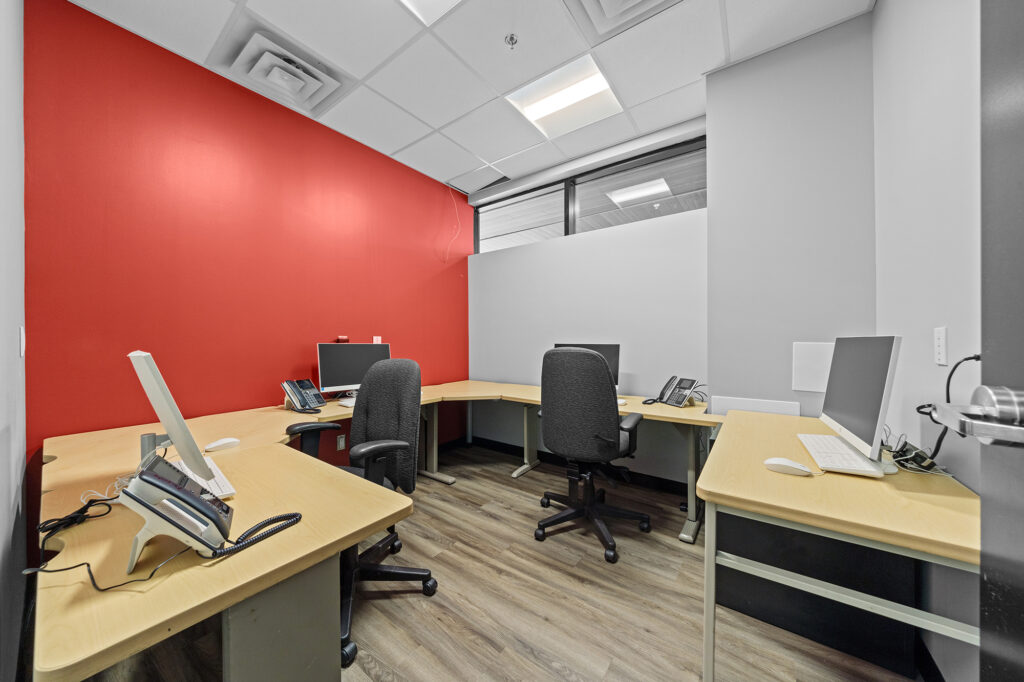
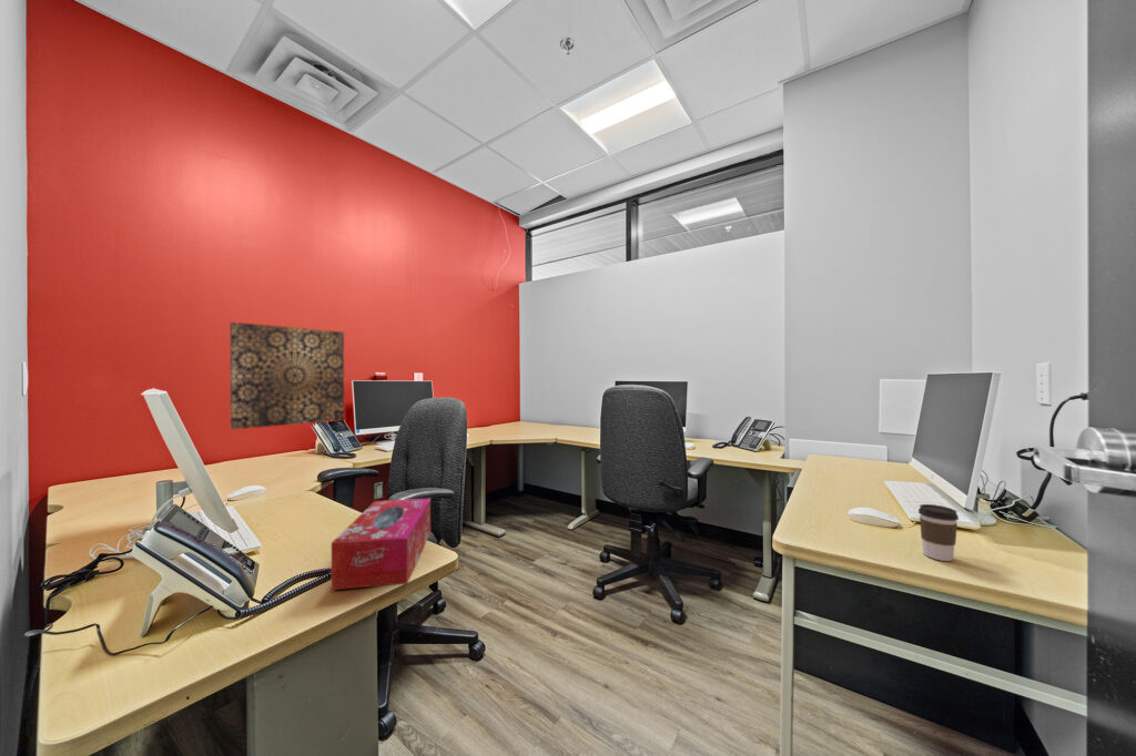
+ wall art [229,321,345,430]
+ tissue box [331,498,432,591]
+ coffee cup [917,503,960,562]
